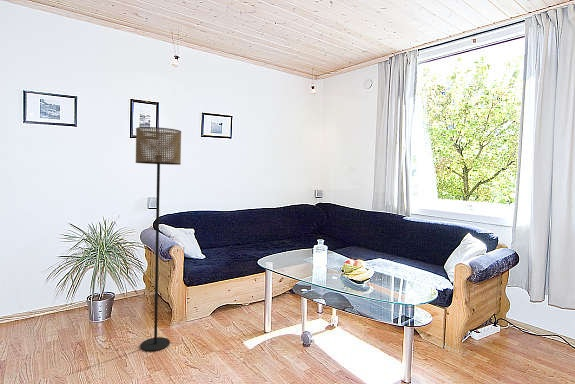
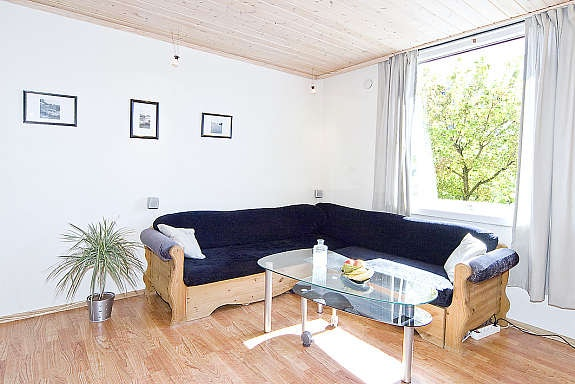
- floor lamp [135,126,182,352]
